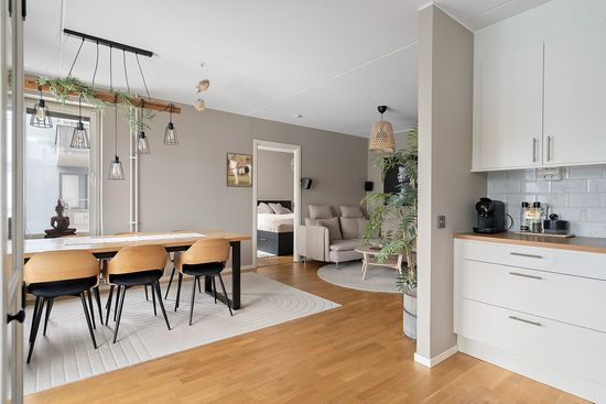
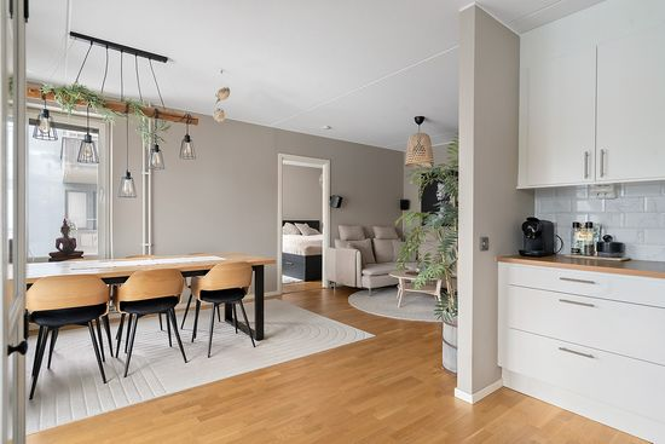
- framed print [226,152,253,188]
